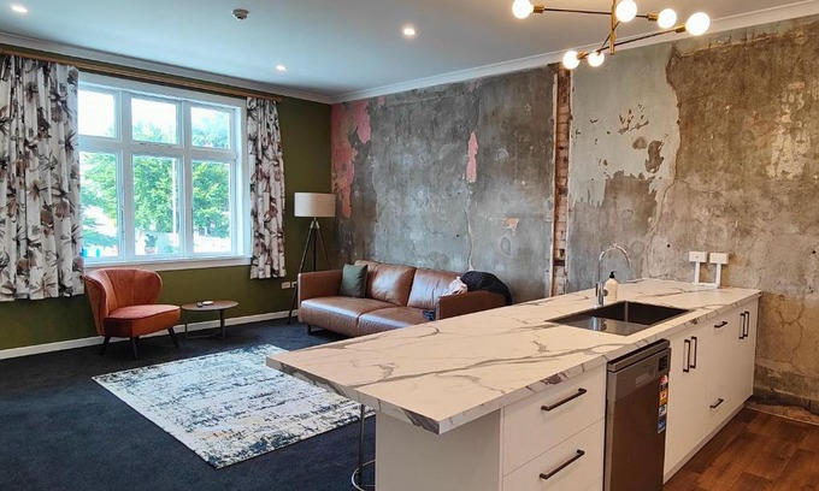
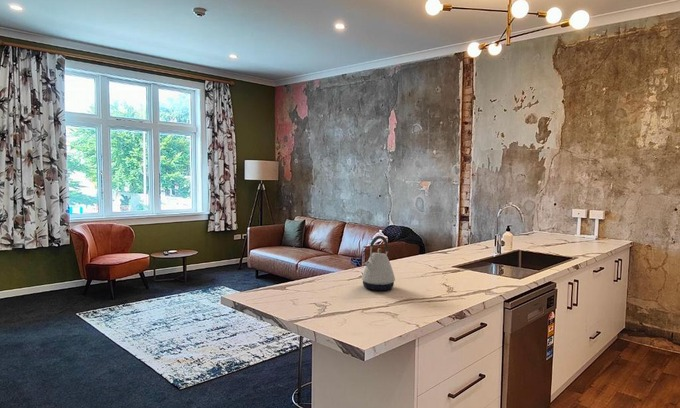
+ kettle [361,235,396,291]
